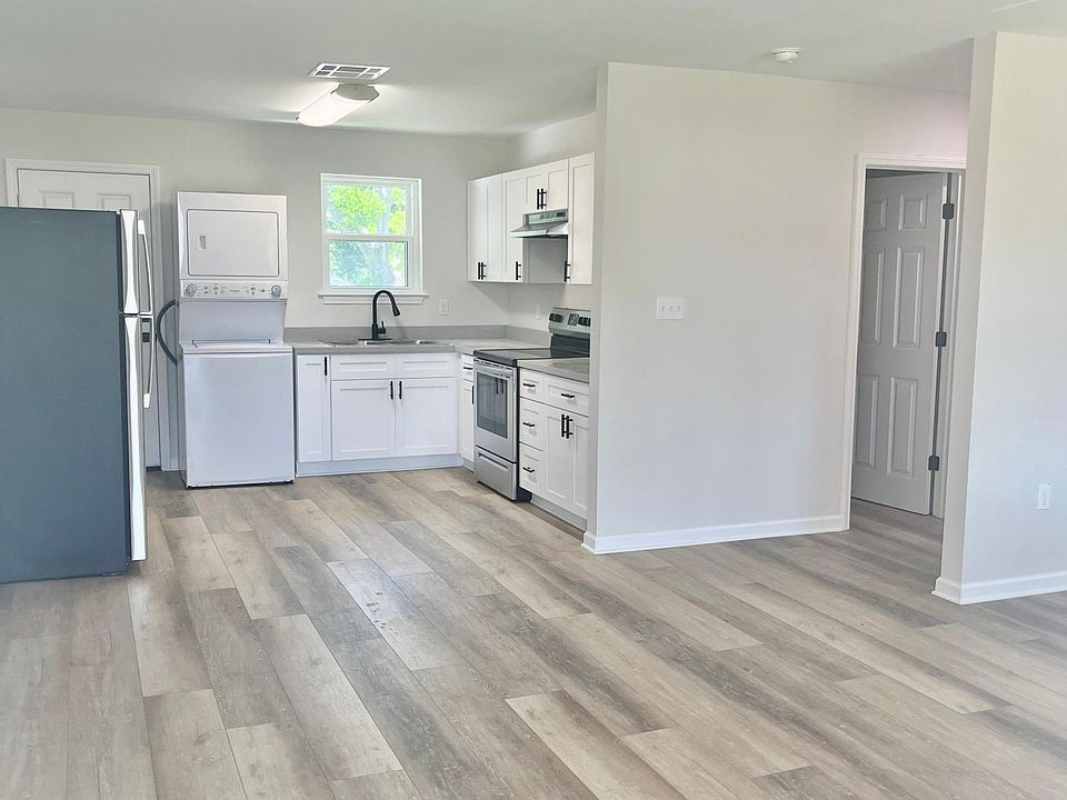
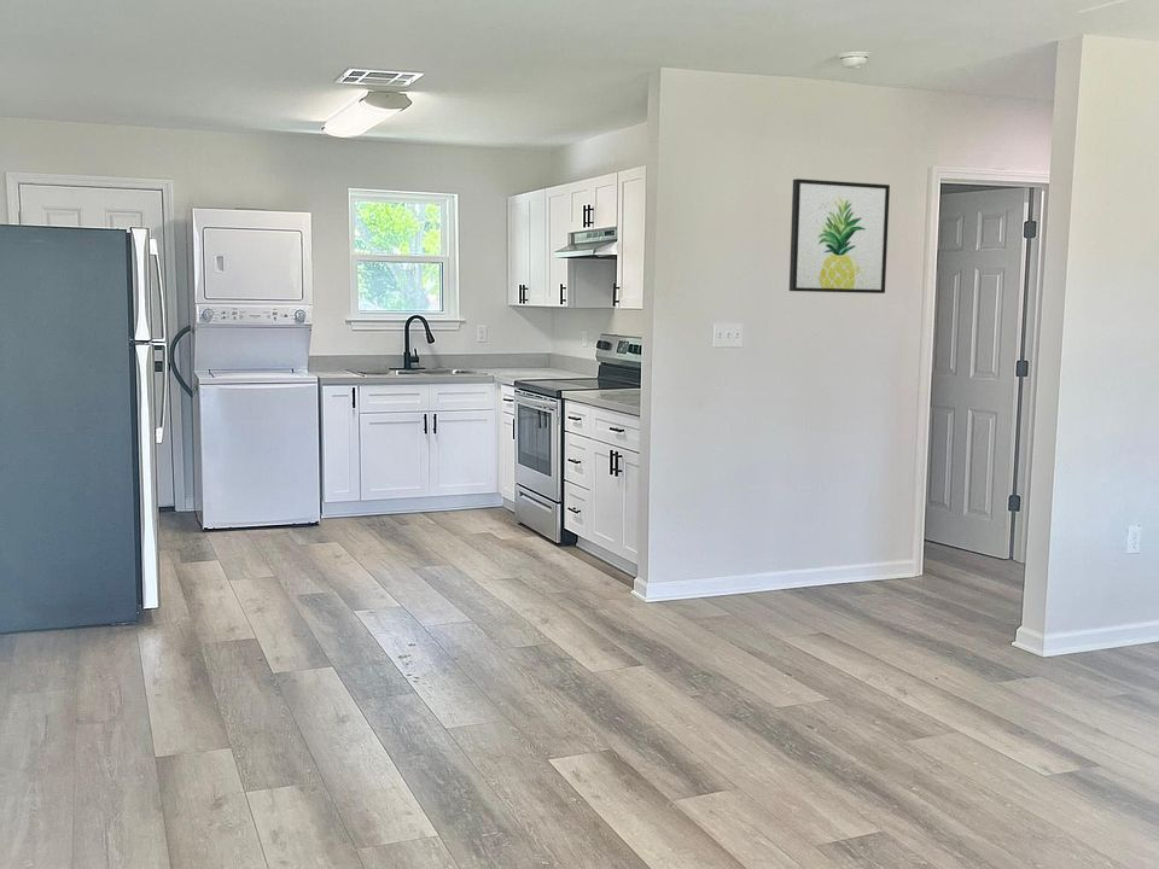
+ wall art [788,177,891,294]
